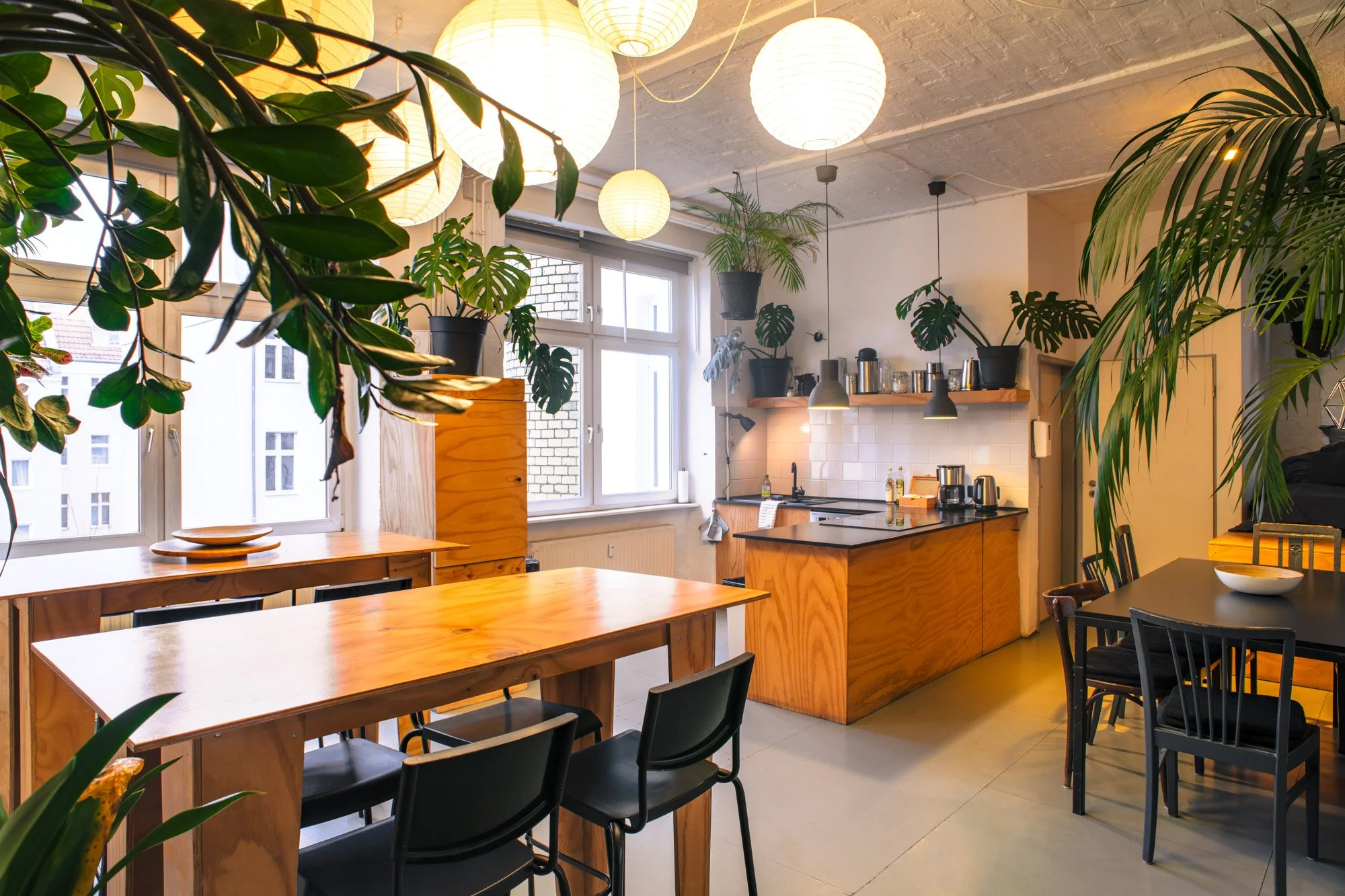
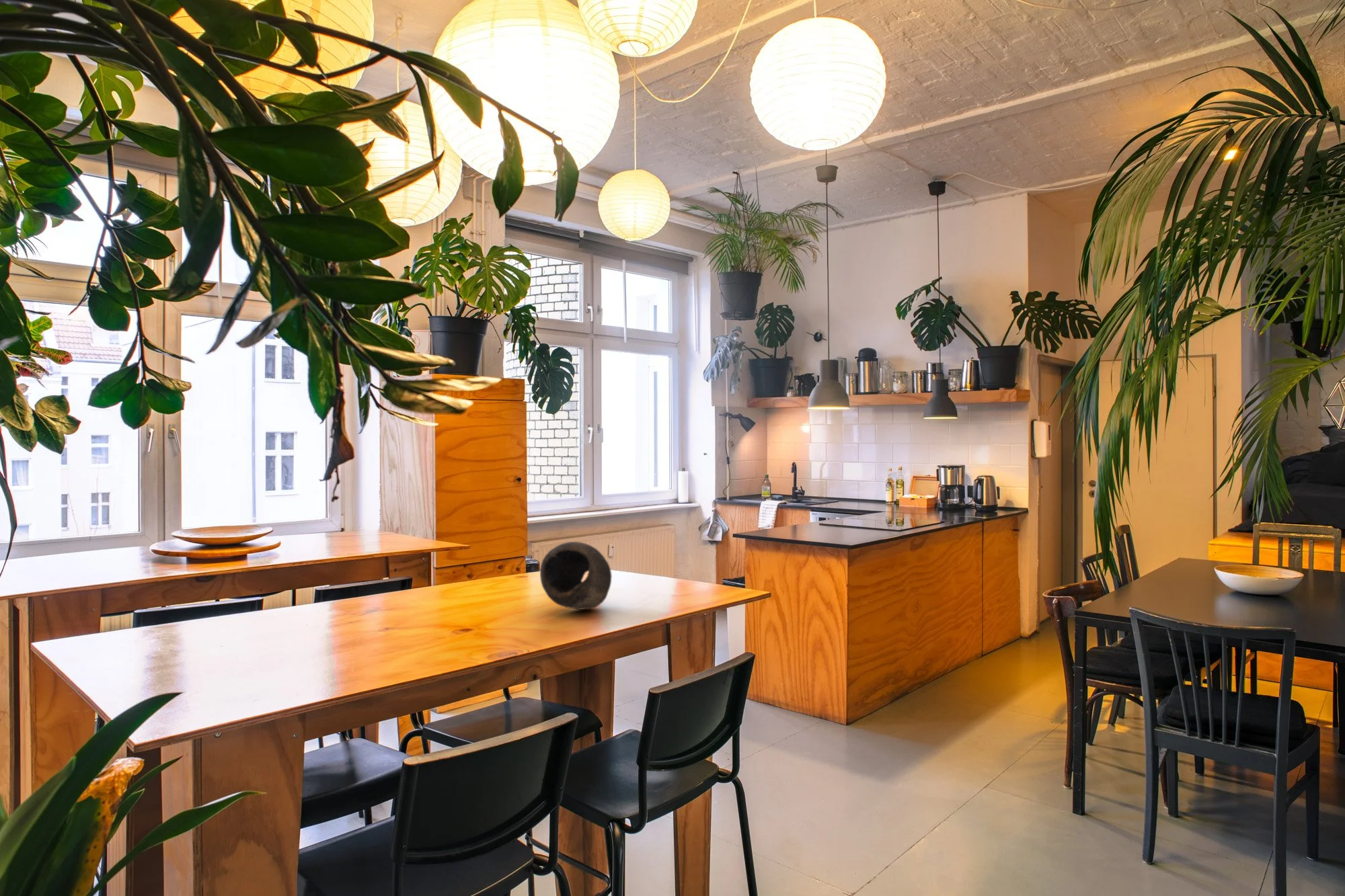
+ bowl [539,541,613,610]
